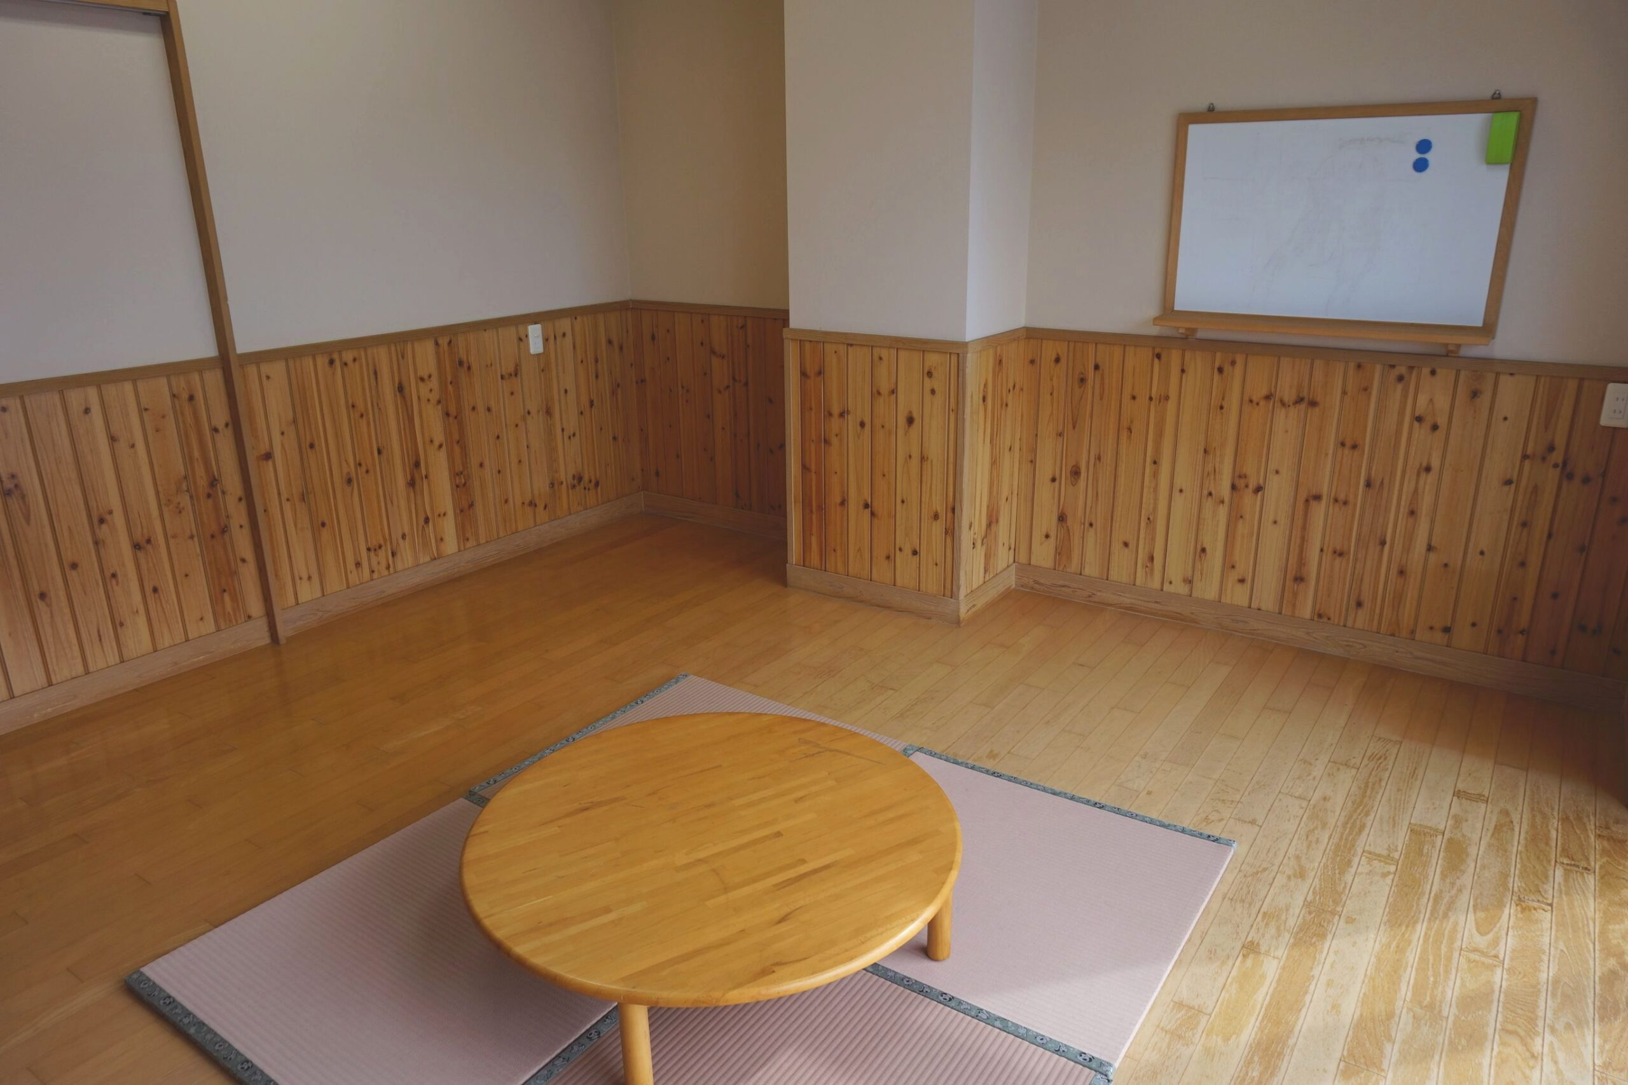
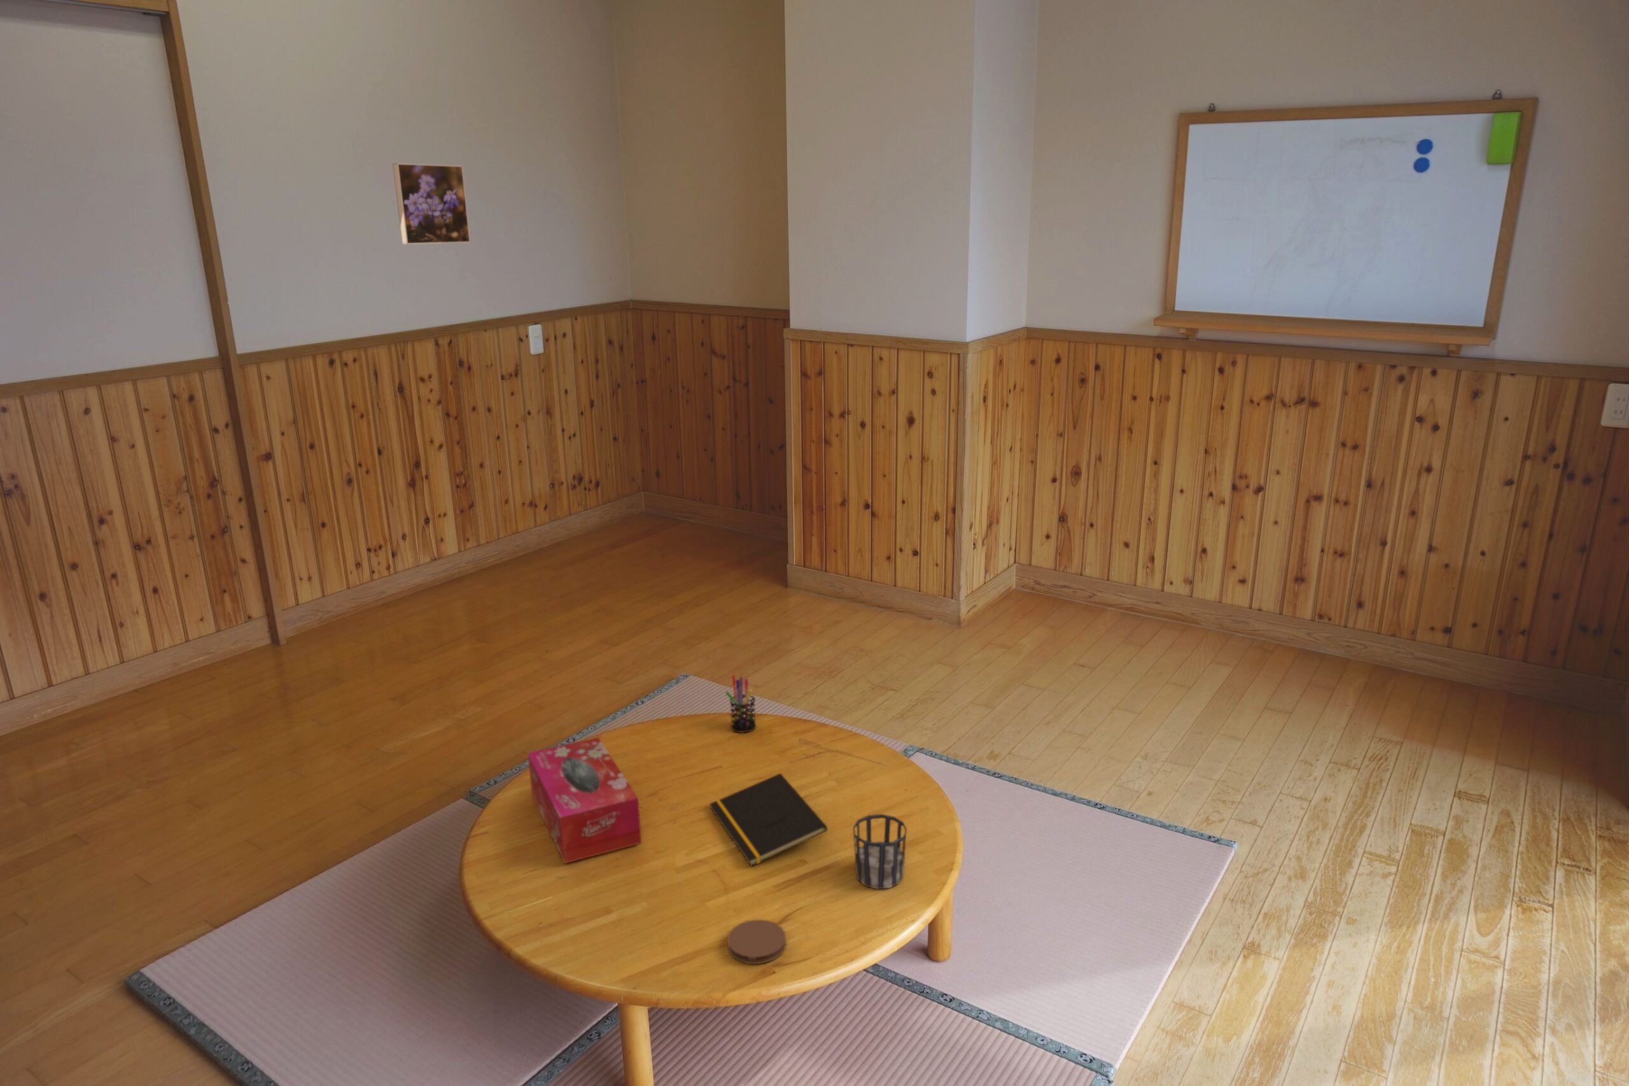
+ tissue box [527,737,642,864]
+ notepad [709,772,829,867]
+ cup [852,813,908,890]
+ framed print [391,162,470,245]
+ coaster [727,919,787,965]
+ pen holder [725,674,756,733]
